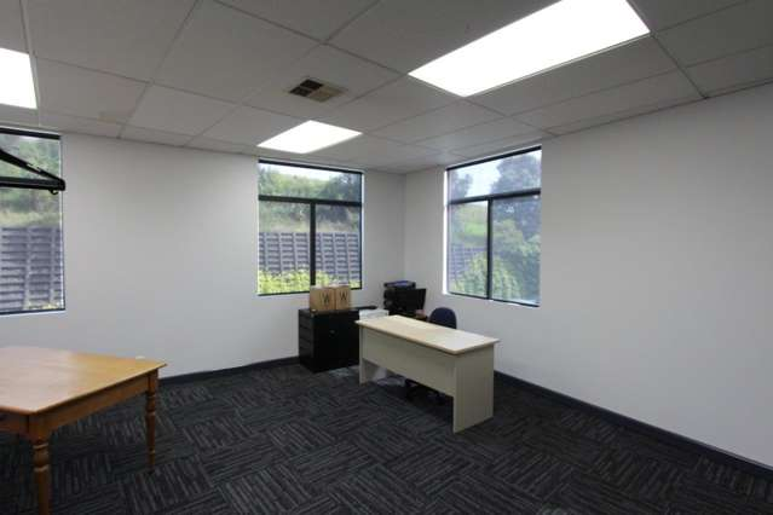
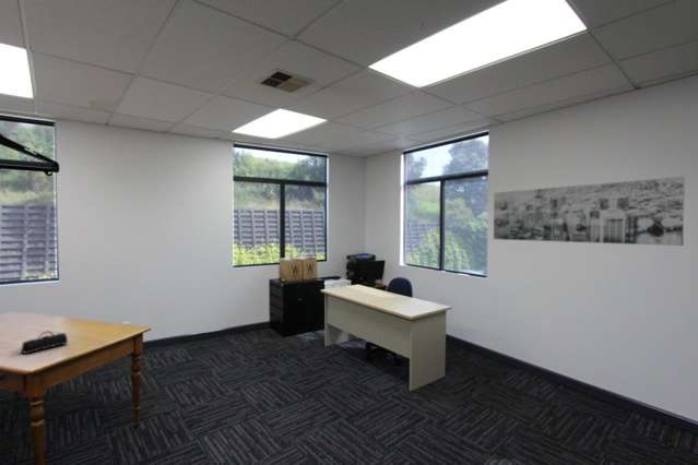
+ pencil case [20,331,69,355]
+ wall art [493,176,686,247]
